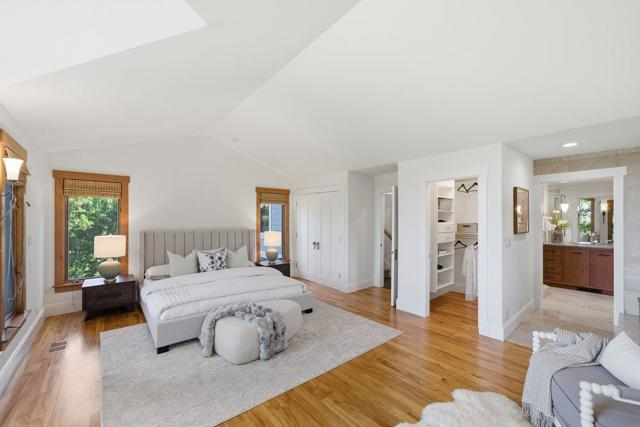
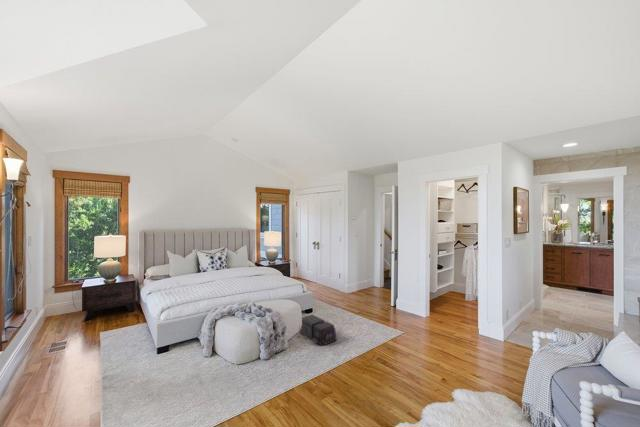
+ air purifier [299,314,338,347]
